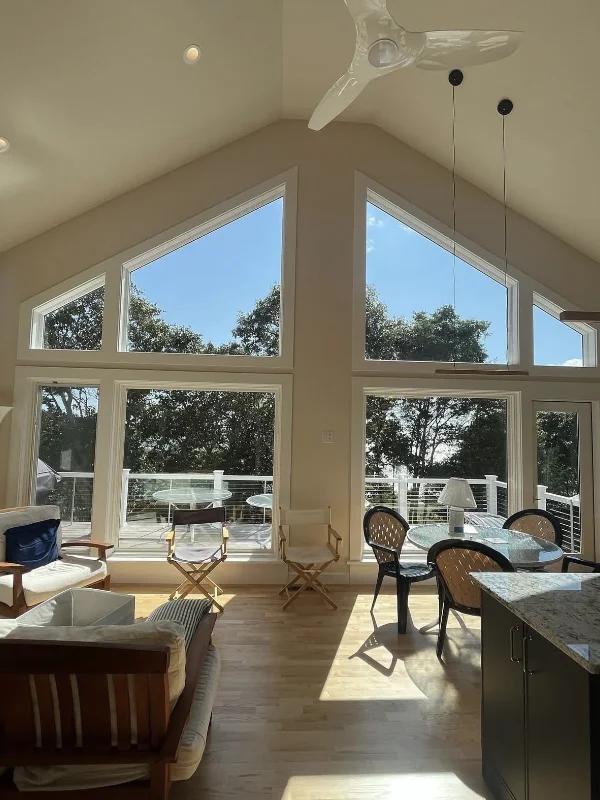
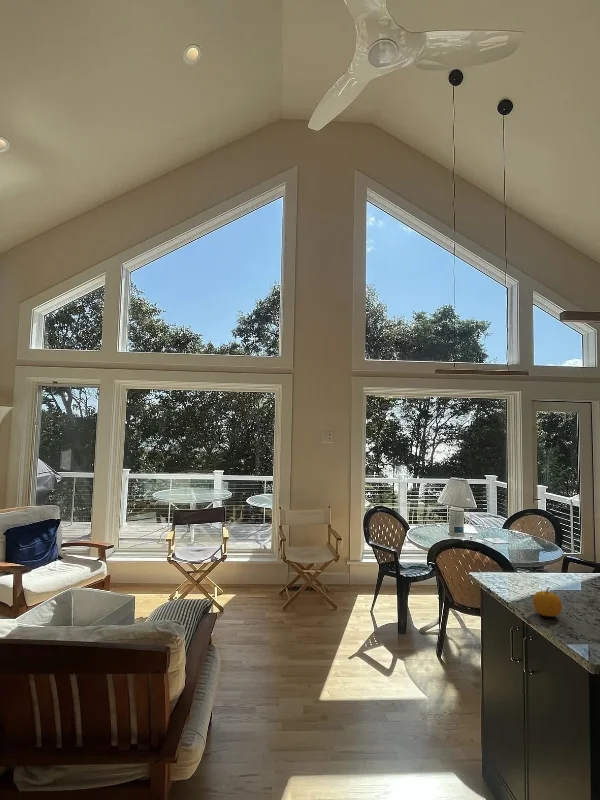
+ fruit [532,586,563,618]
